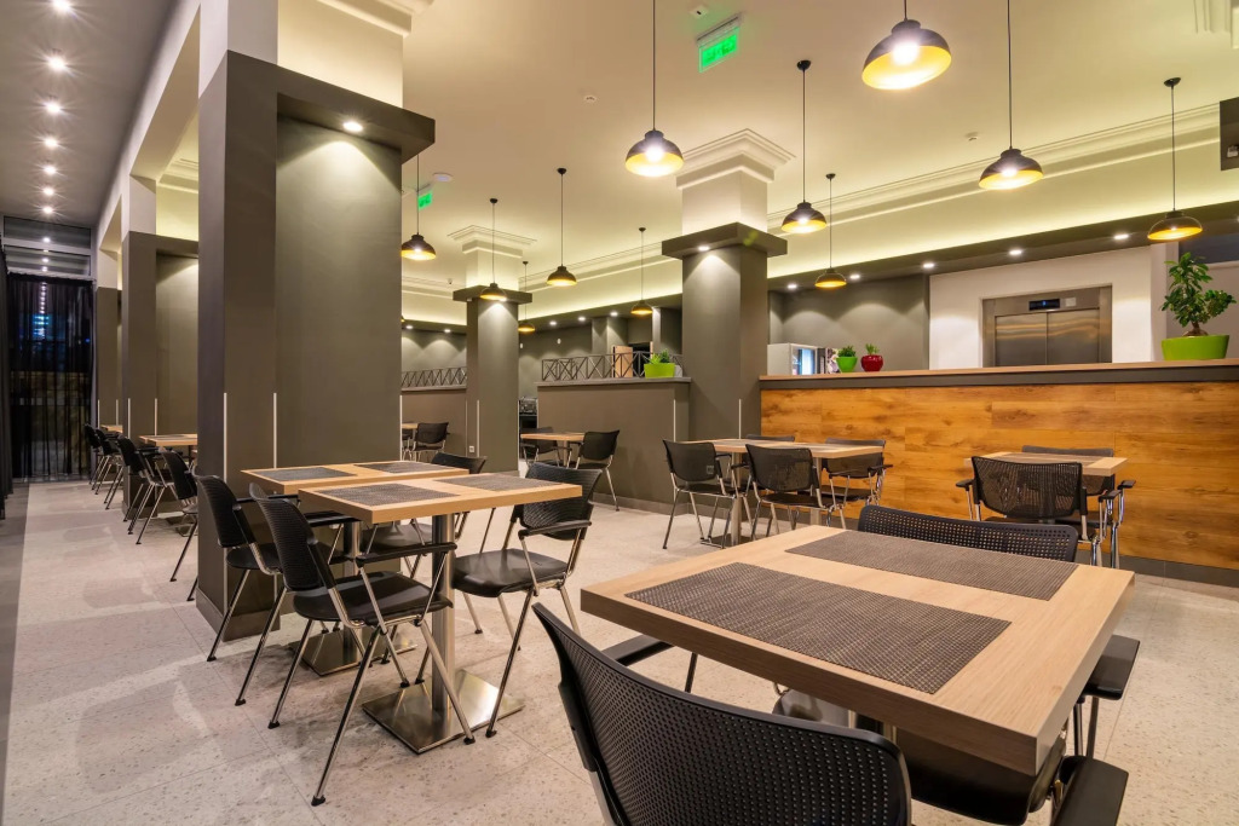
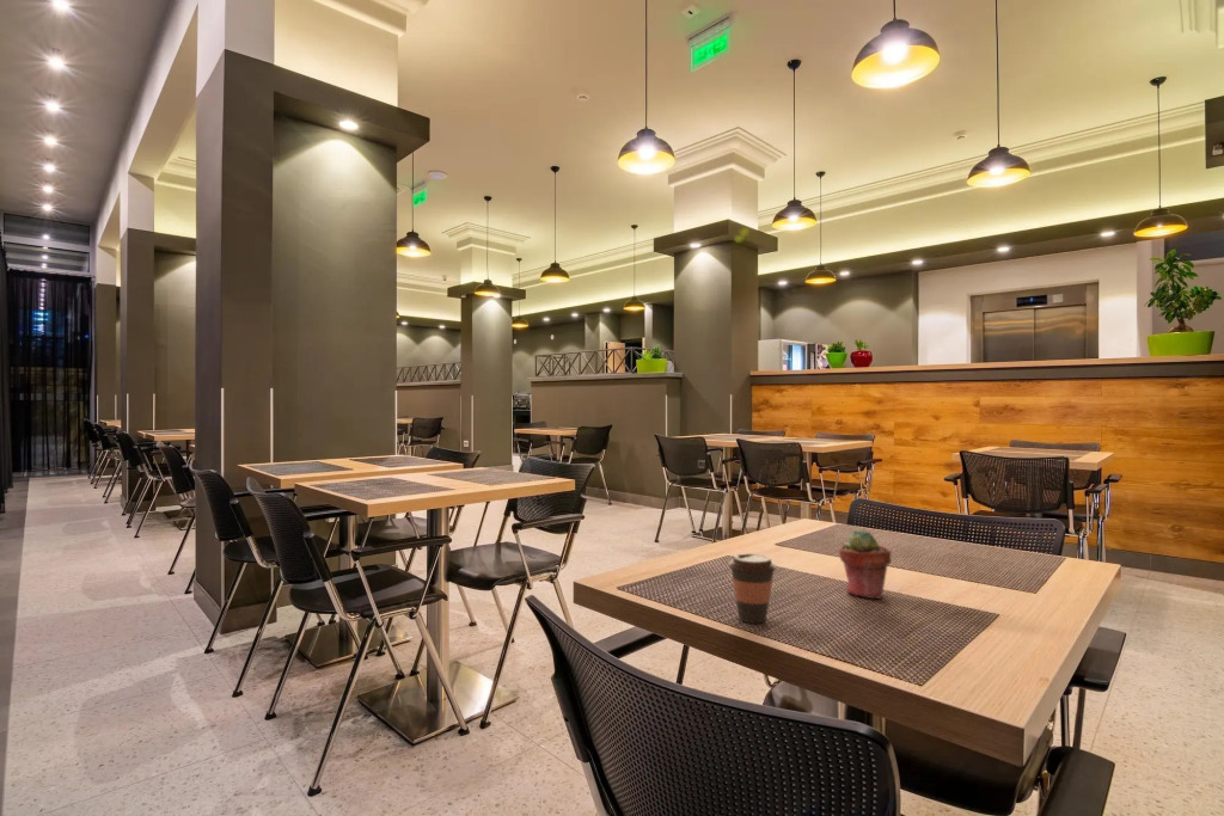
+ coffee cup [727,552,778,624]
+ potted succulent [838,529,893,600]
